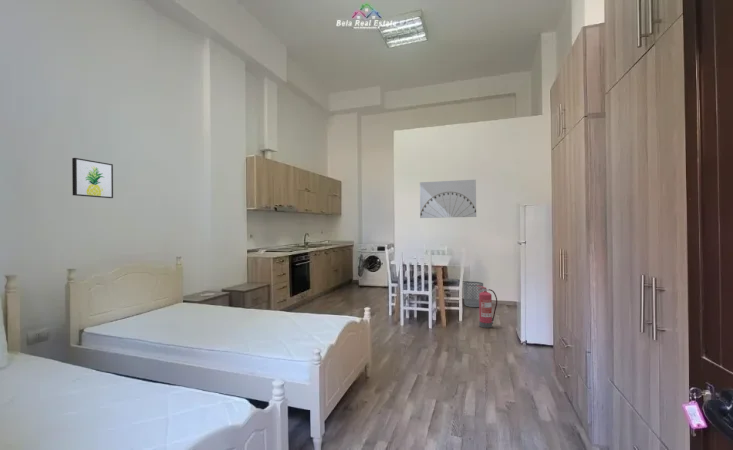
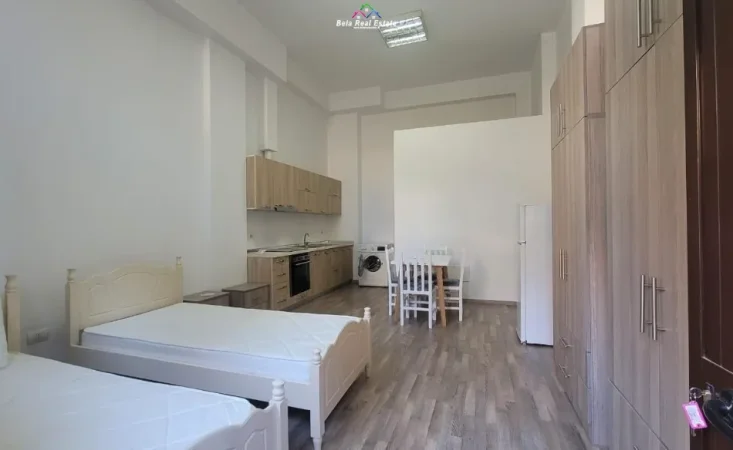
- wall art [71,157,114,199]
- waste bin [462,281,484,308]
- wall art [419,179,477,219]
- fire extinguisher [477,286,498,329]
